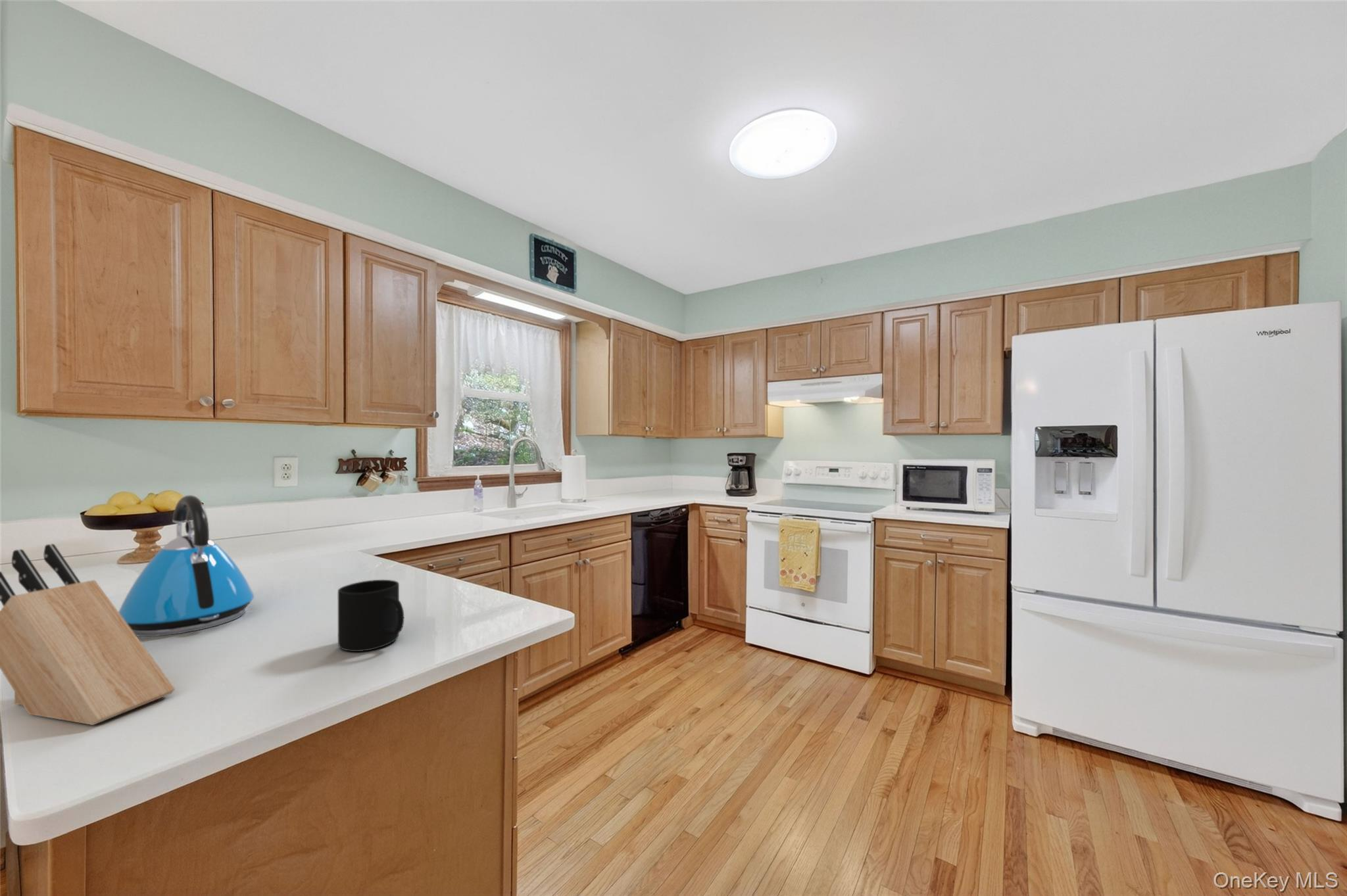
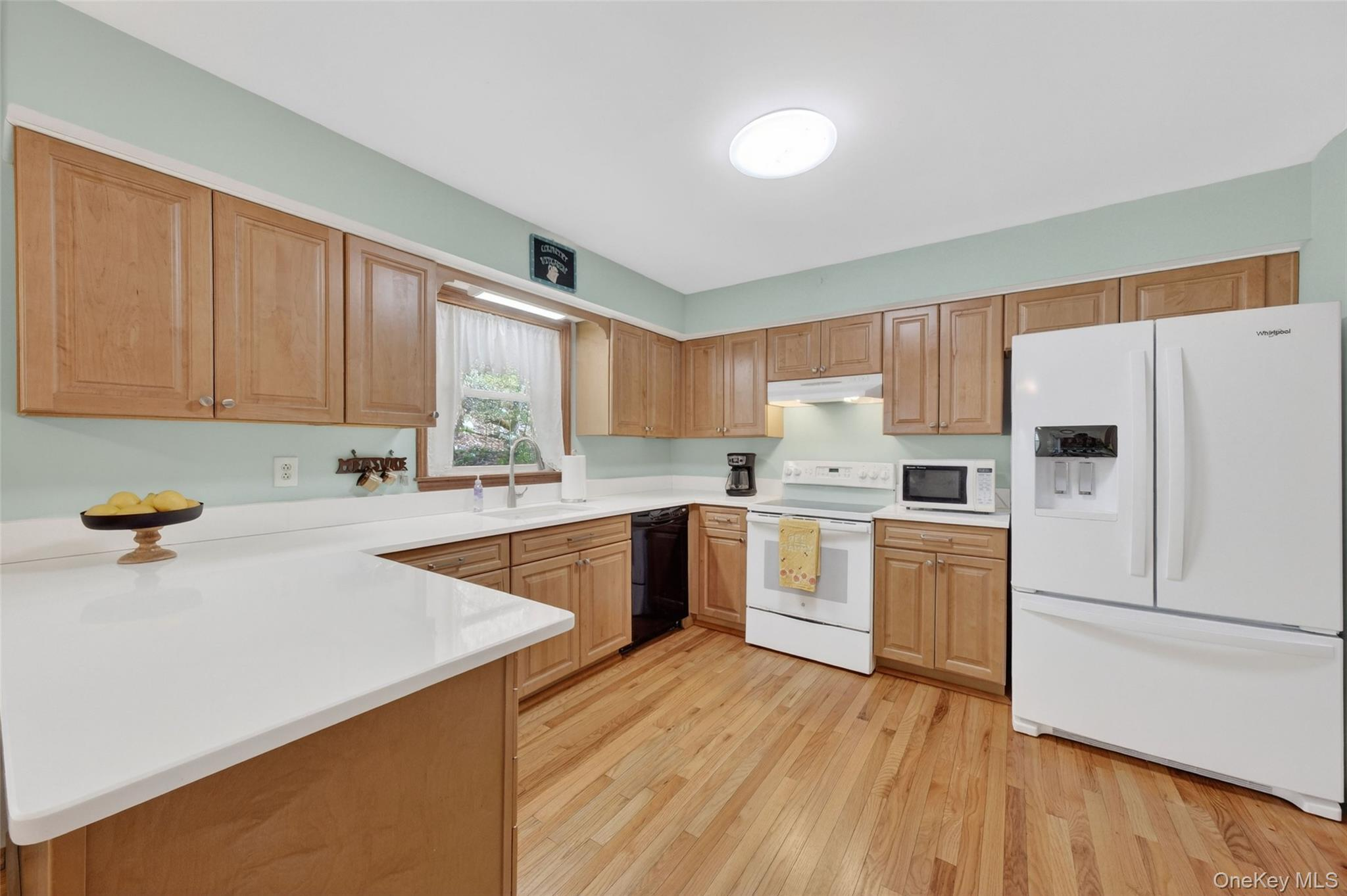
- mug [337,579,404,652]
- knife block [0,543,176,726]
- kettle [118,494,255,637]
